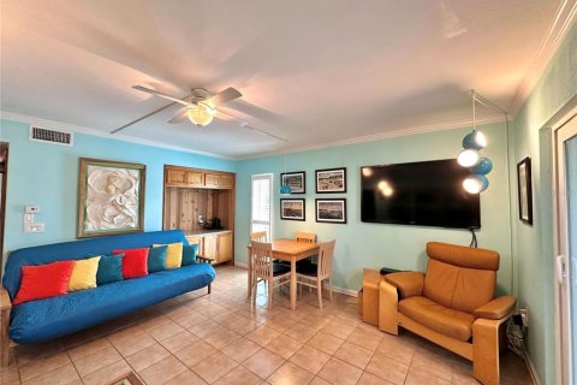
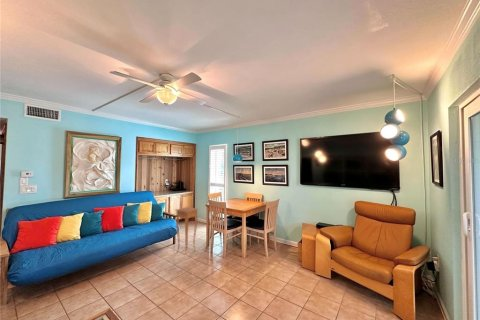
+ side table [174,206,200,254]
